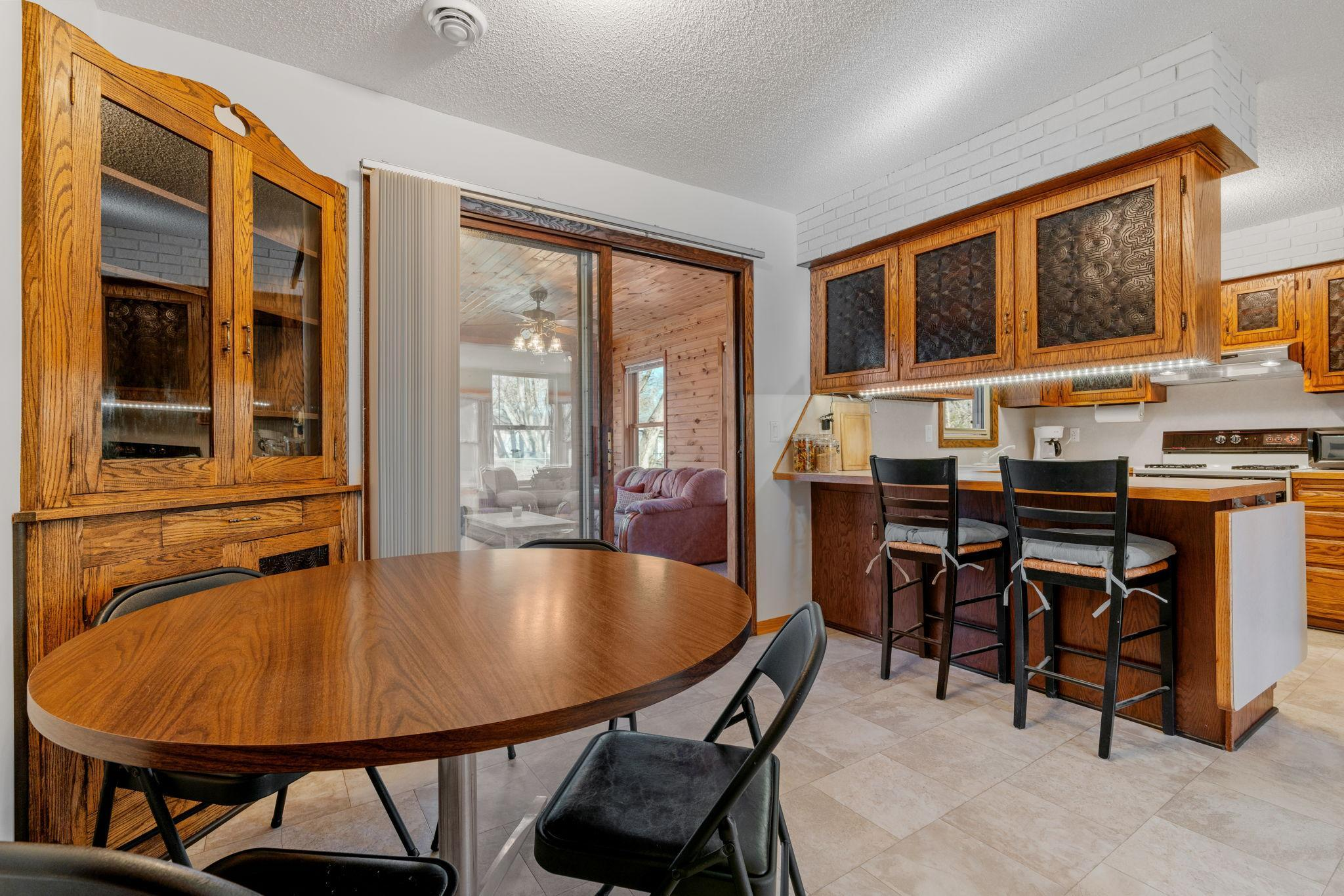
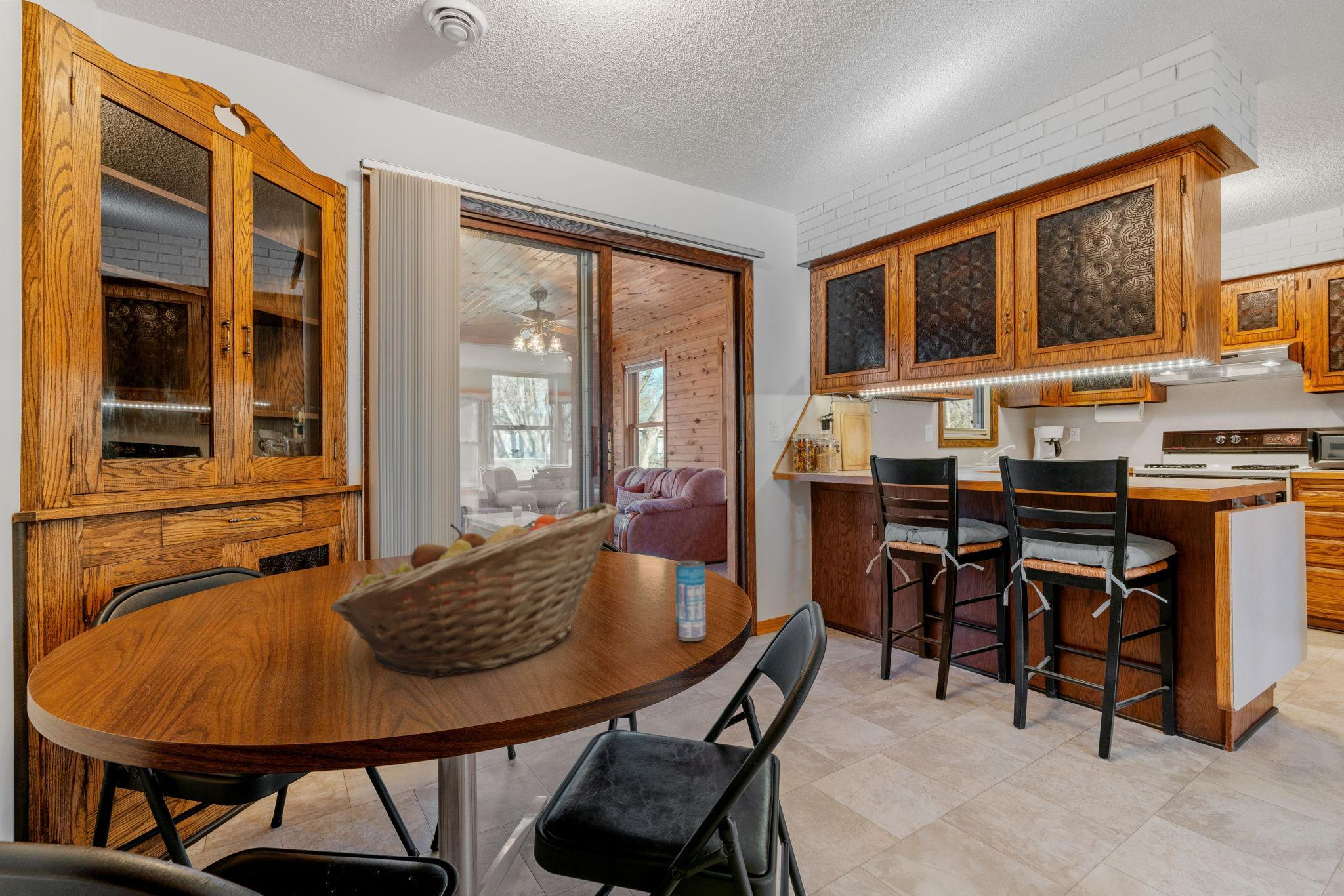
+ beverage can [675,560,707,642]
+ fruit basket [330,502,620,679]
